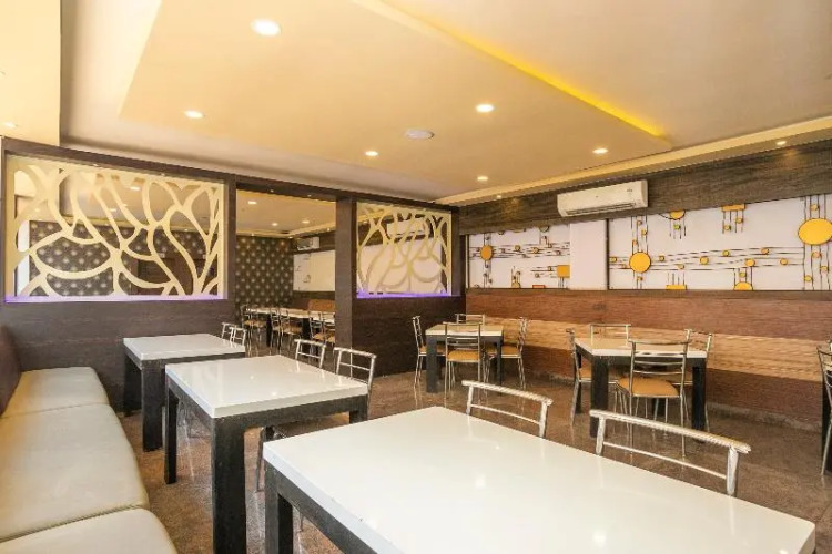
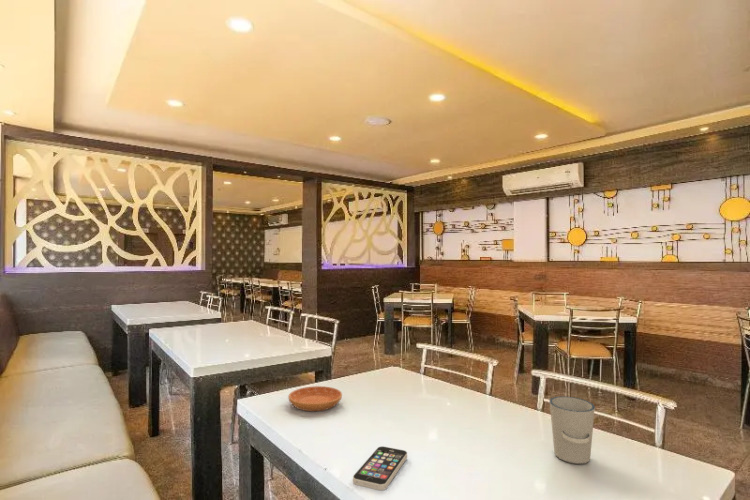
+ smartphone [352,445,408,491]
+ saucer [287,385,343,412]
+ cup [549,395,596,465]
